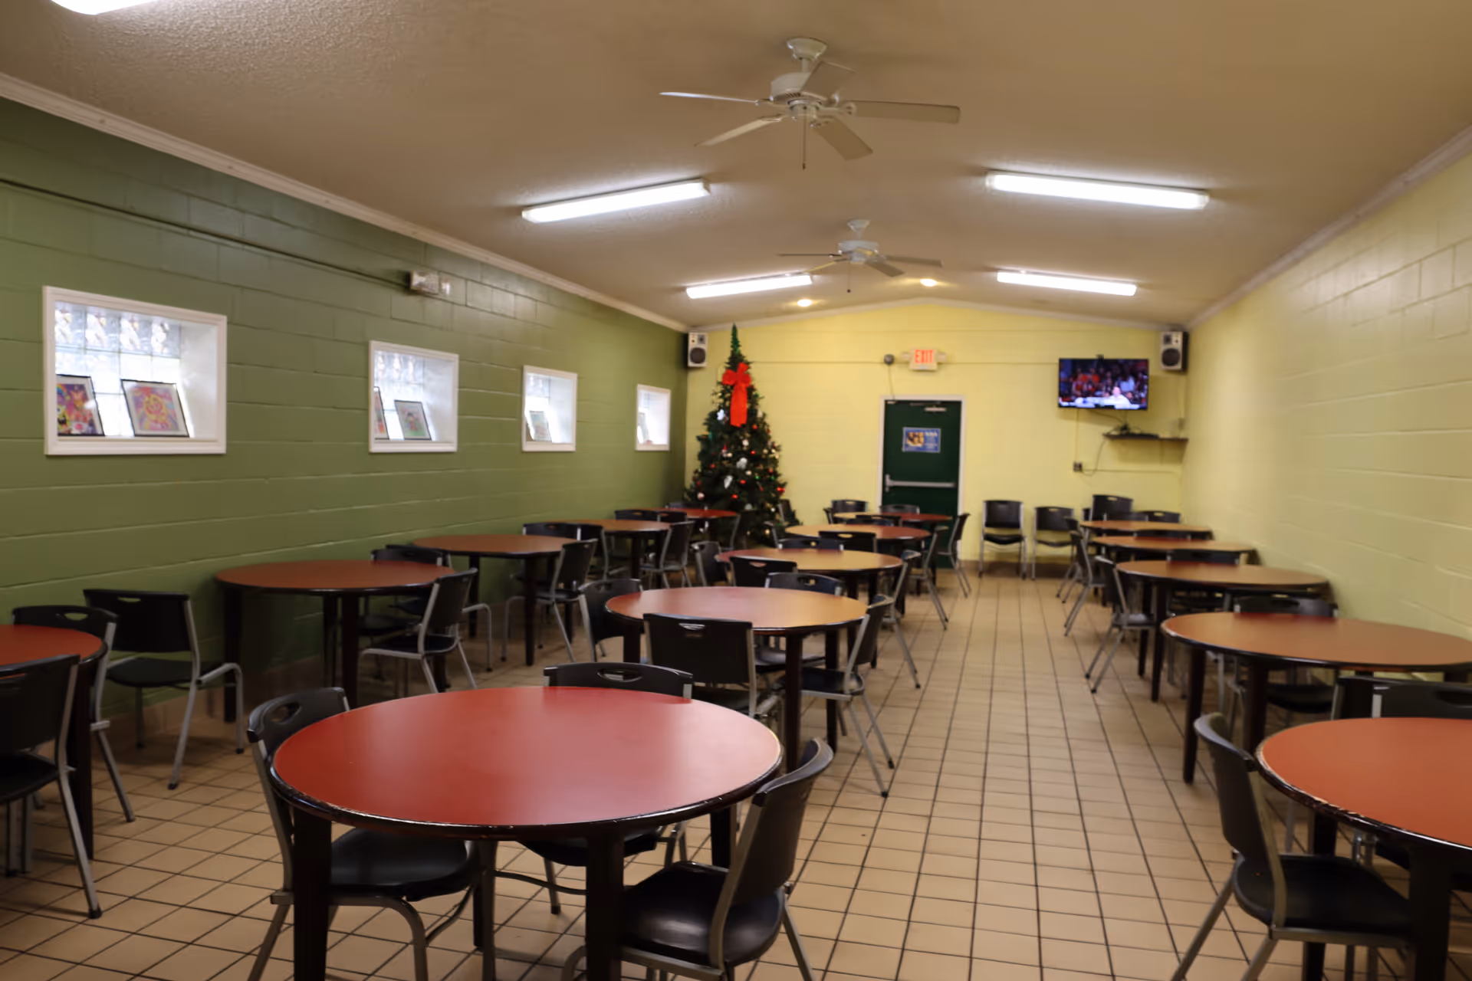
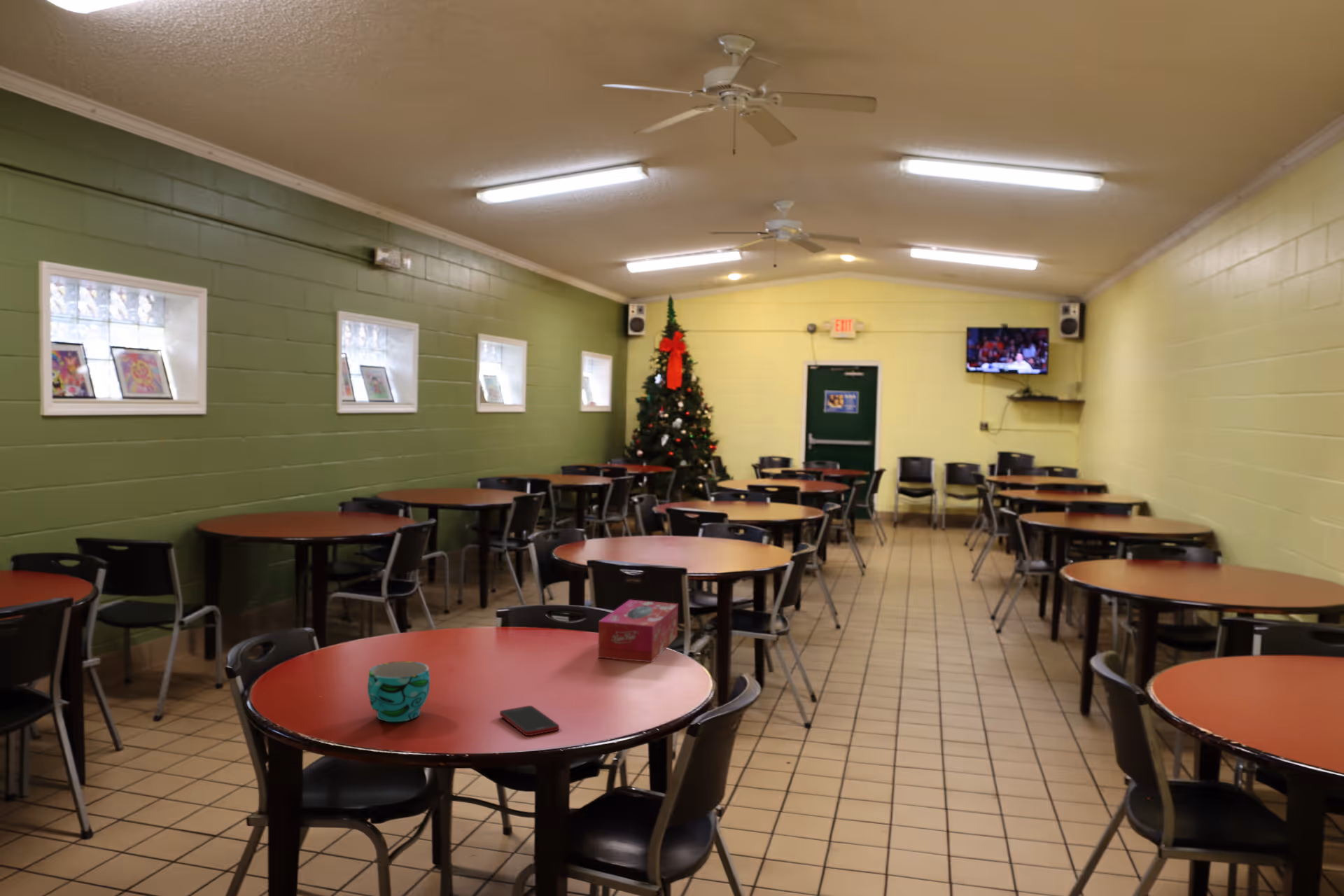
+ tissue box [597,599,679,663]
+ cup [367,661,430,722]
+ cell phone [499,705,560,736]
